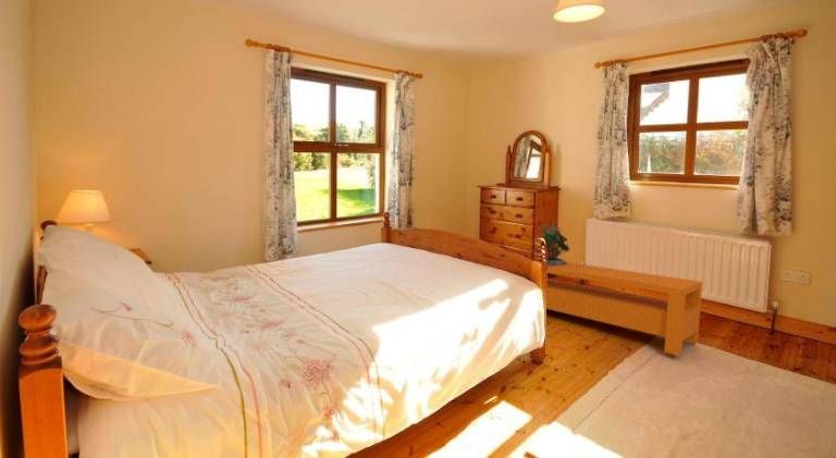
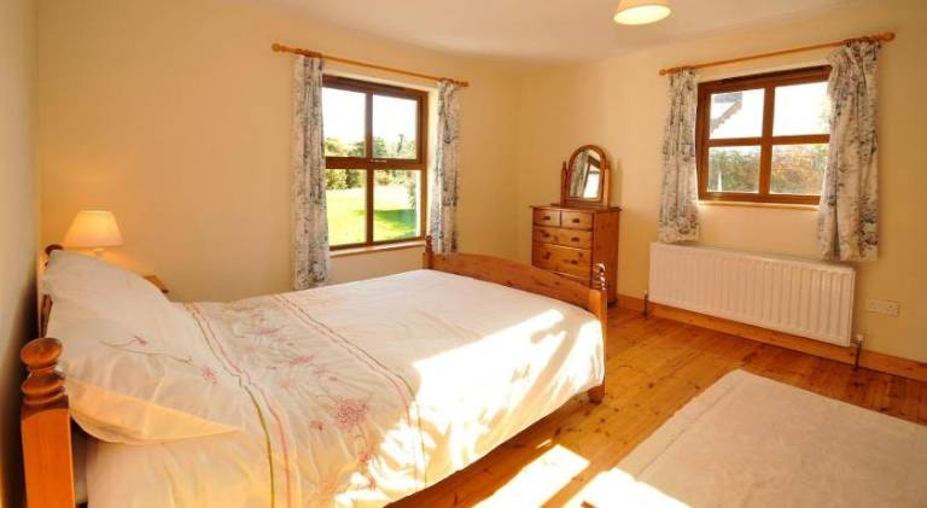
- tv stand [545,261,703,357]
- potted plant [531,221,570,267]
